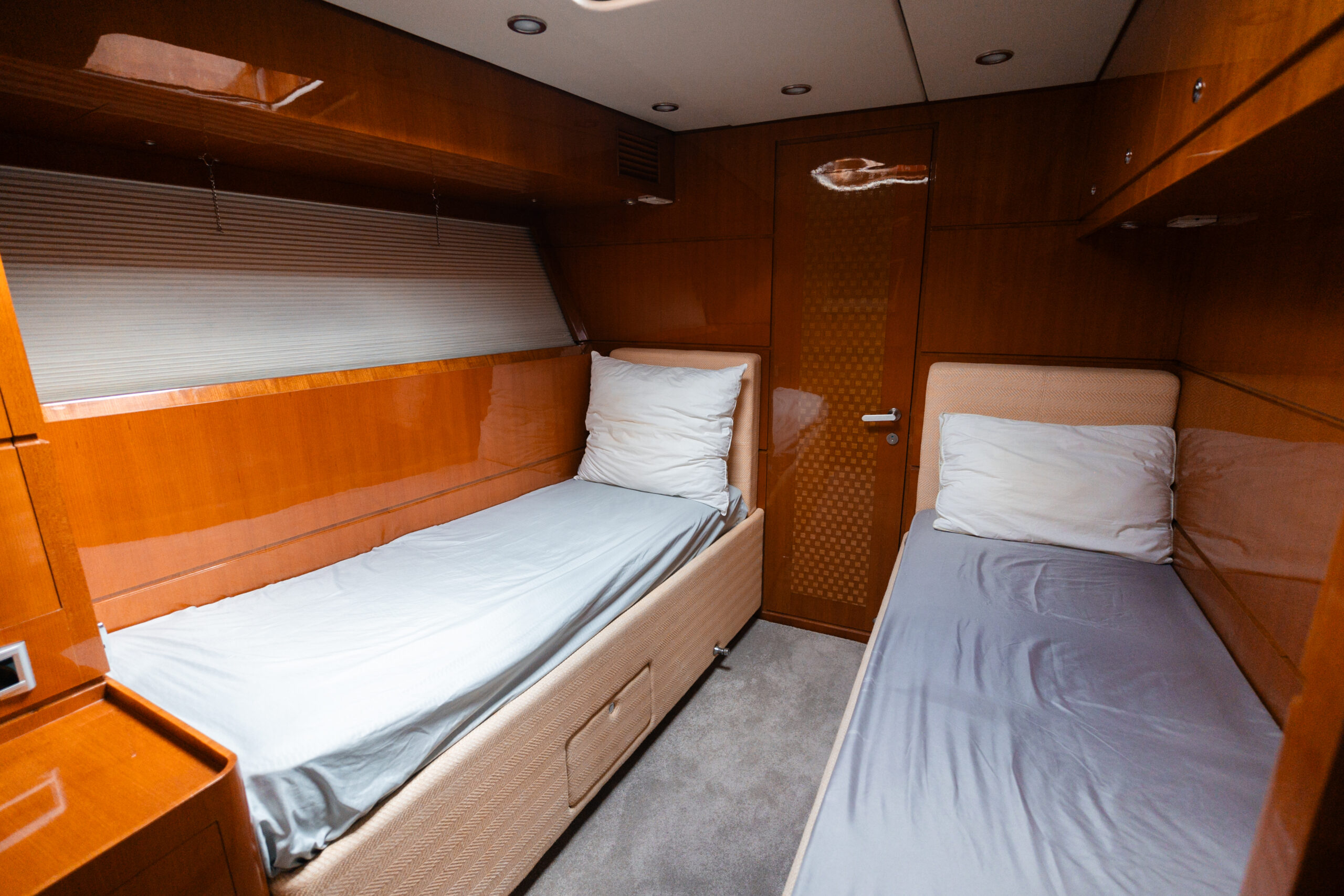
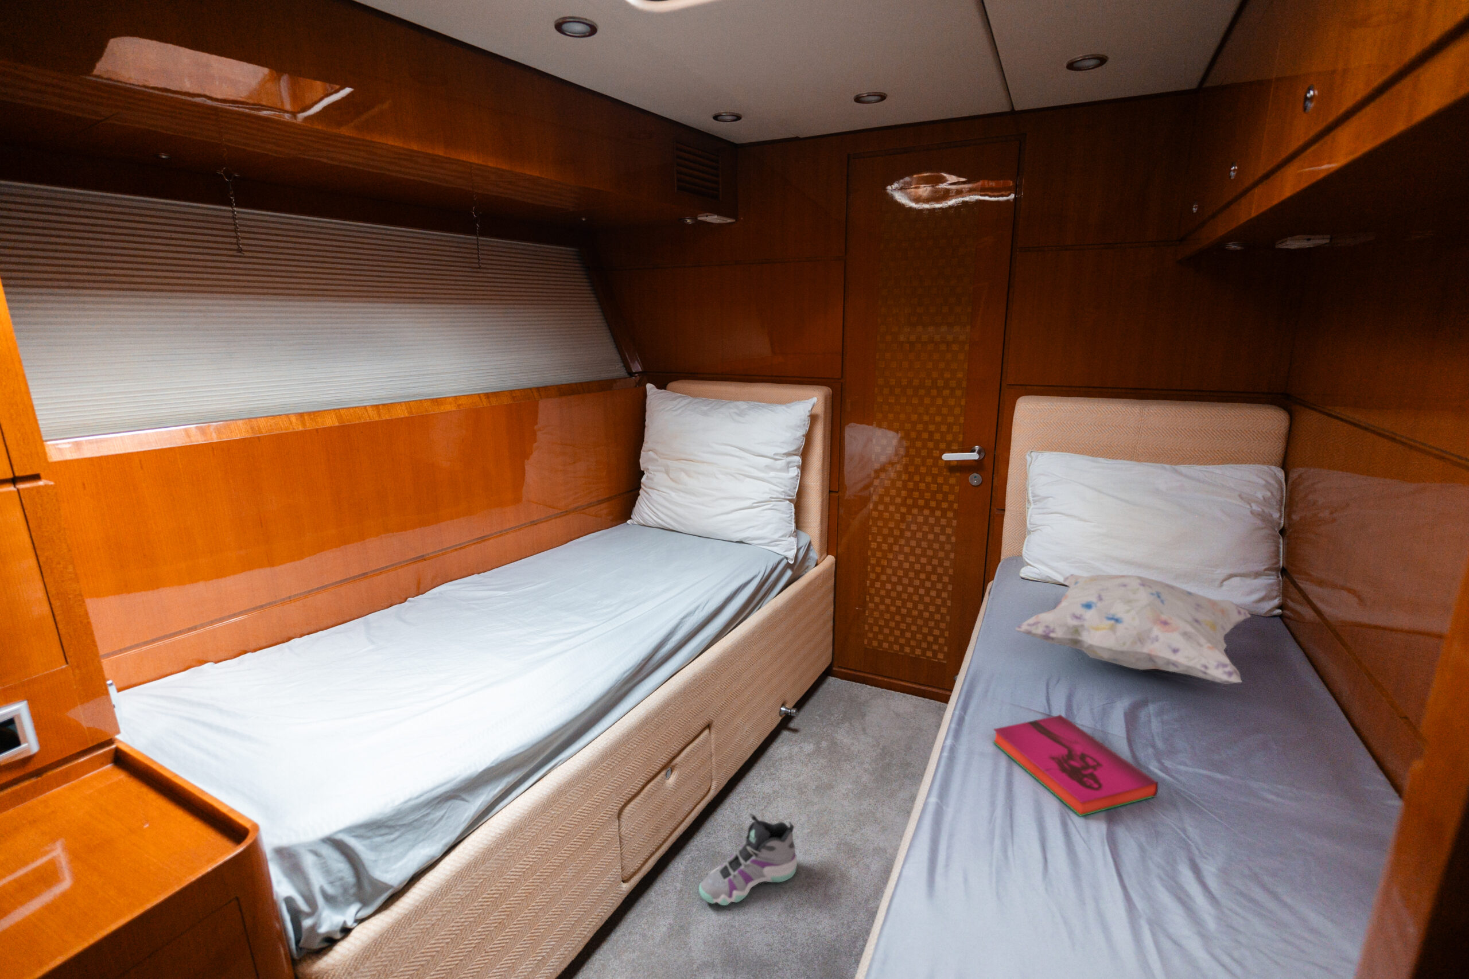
+ sneaker [698,813,798,906]
+ decorative pillow [1014,574,1251,685]
+ hardback book [992,713,1159,817]
